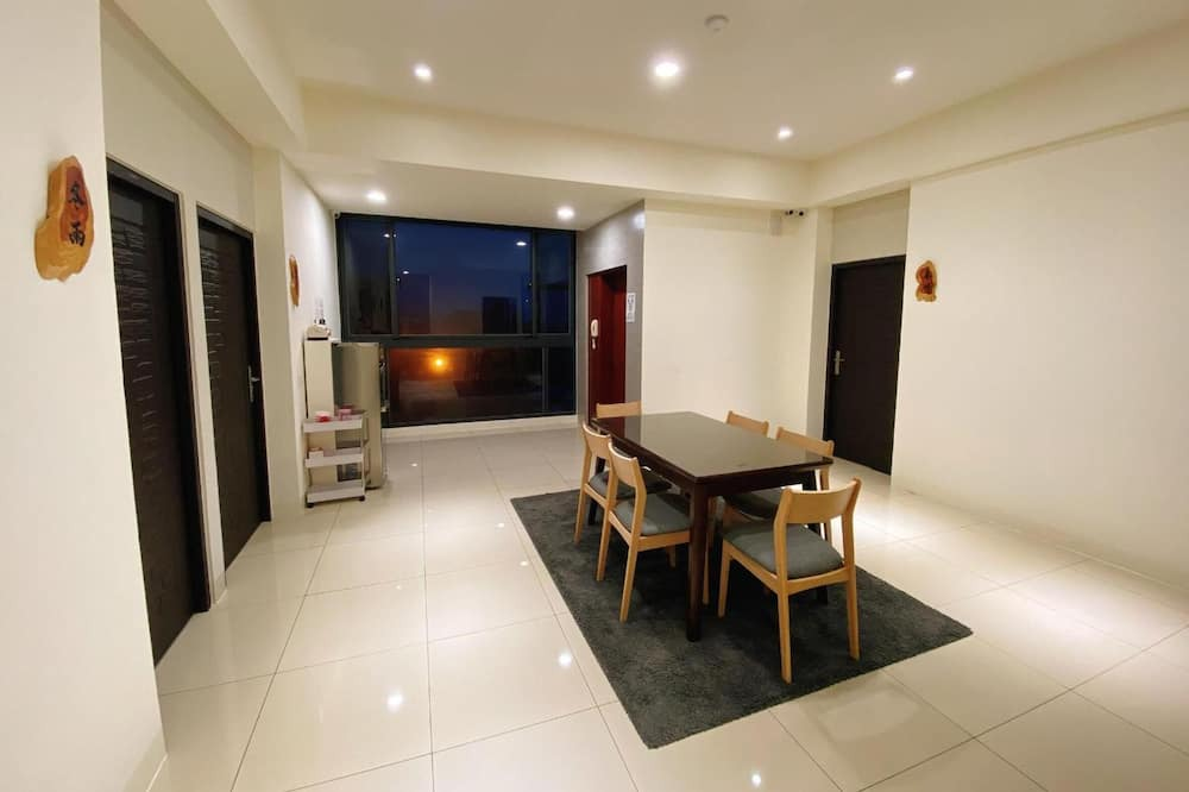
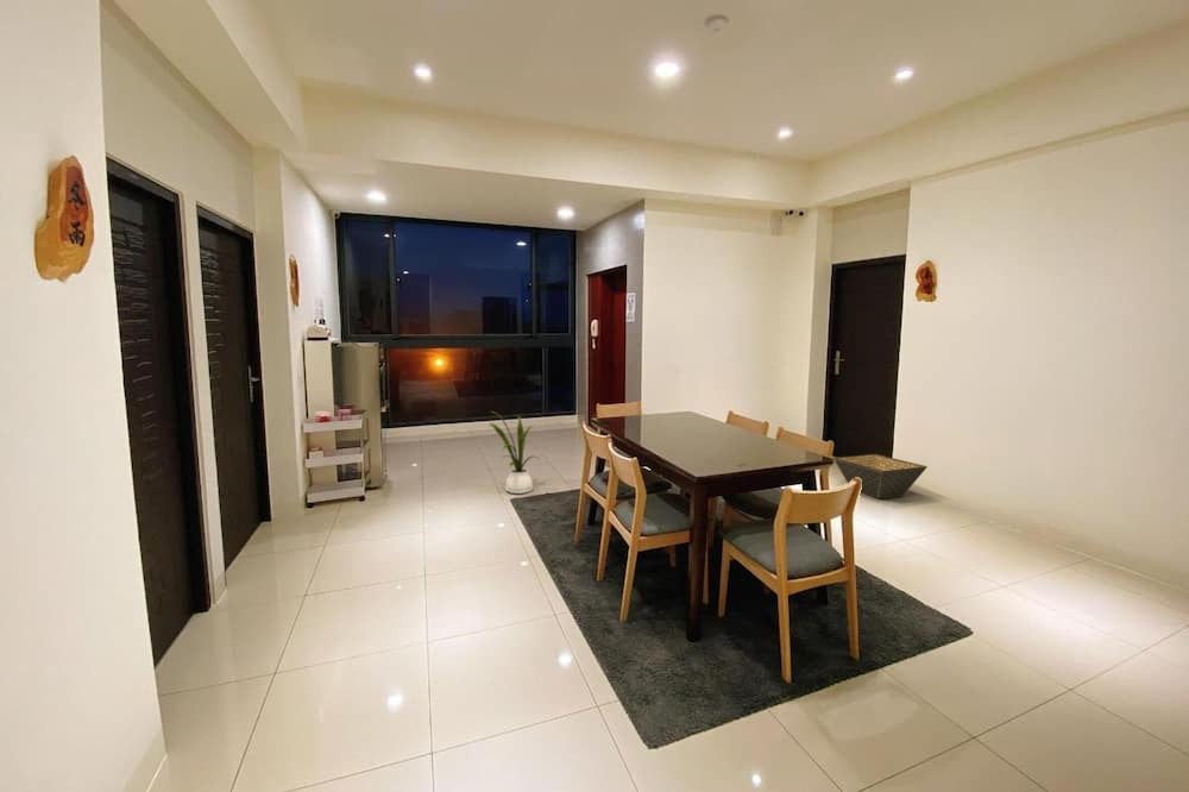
+ basket [832,453,929,499]
+ house plant [489,410,540,495]
